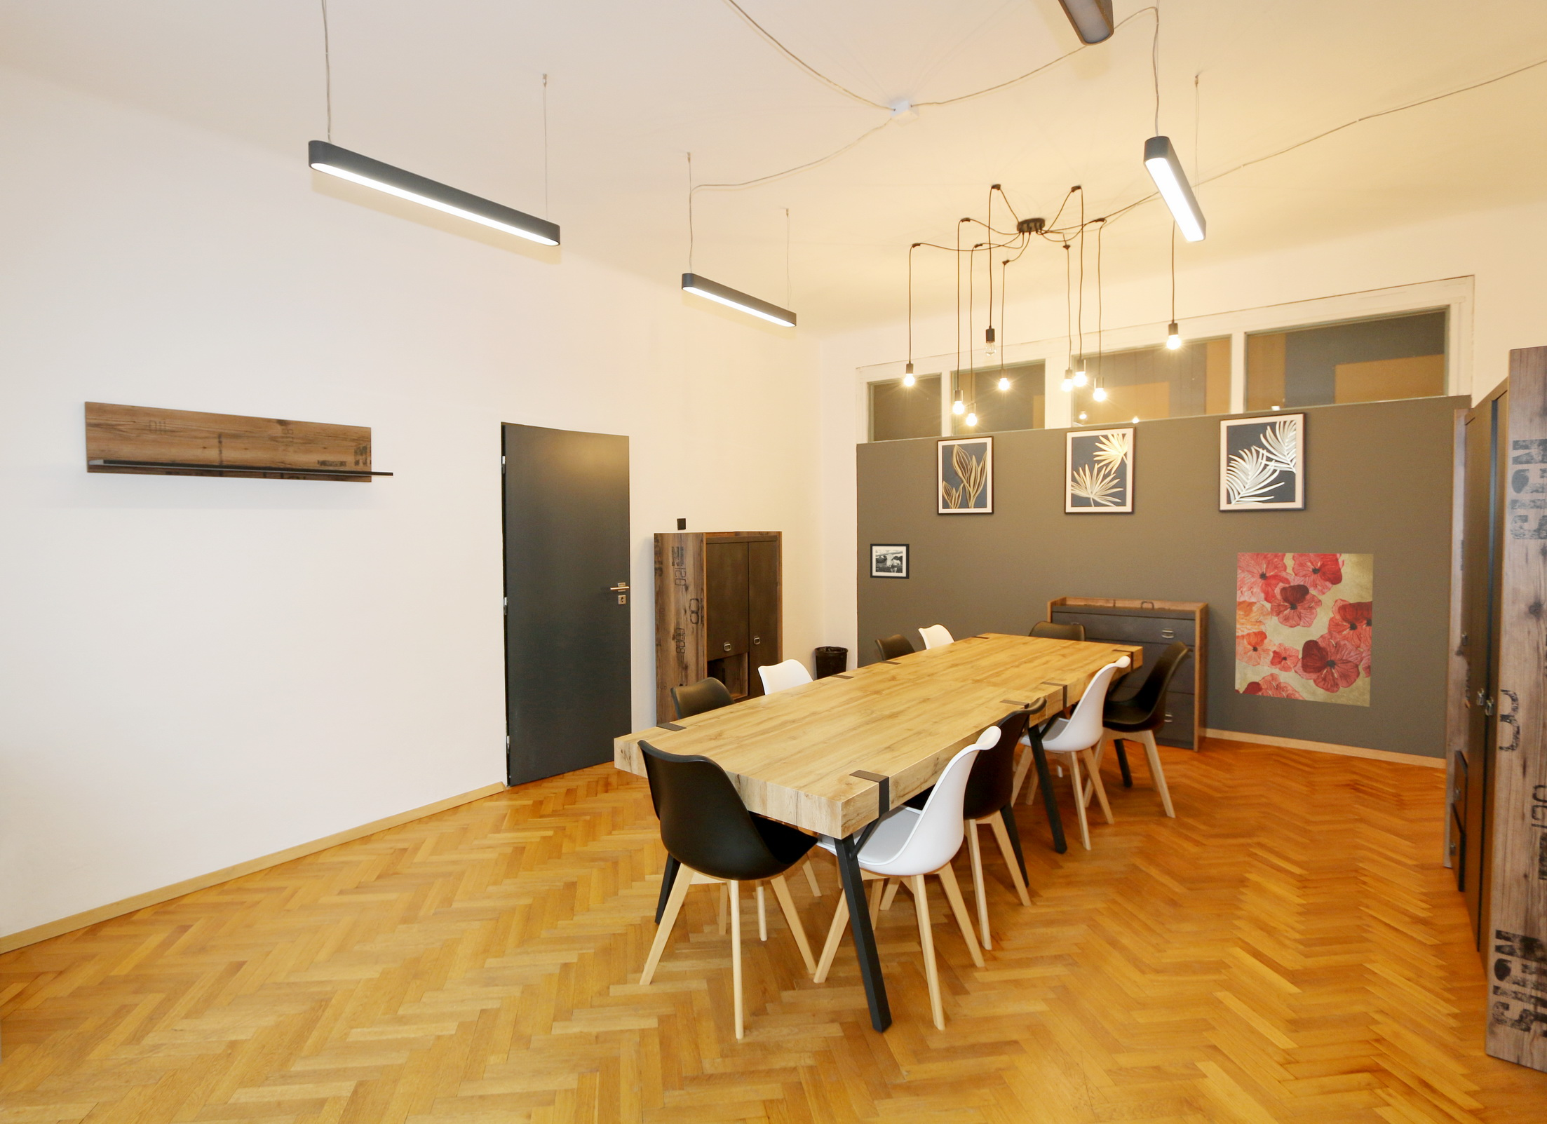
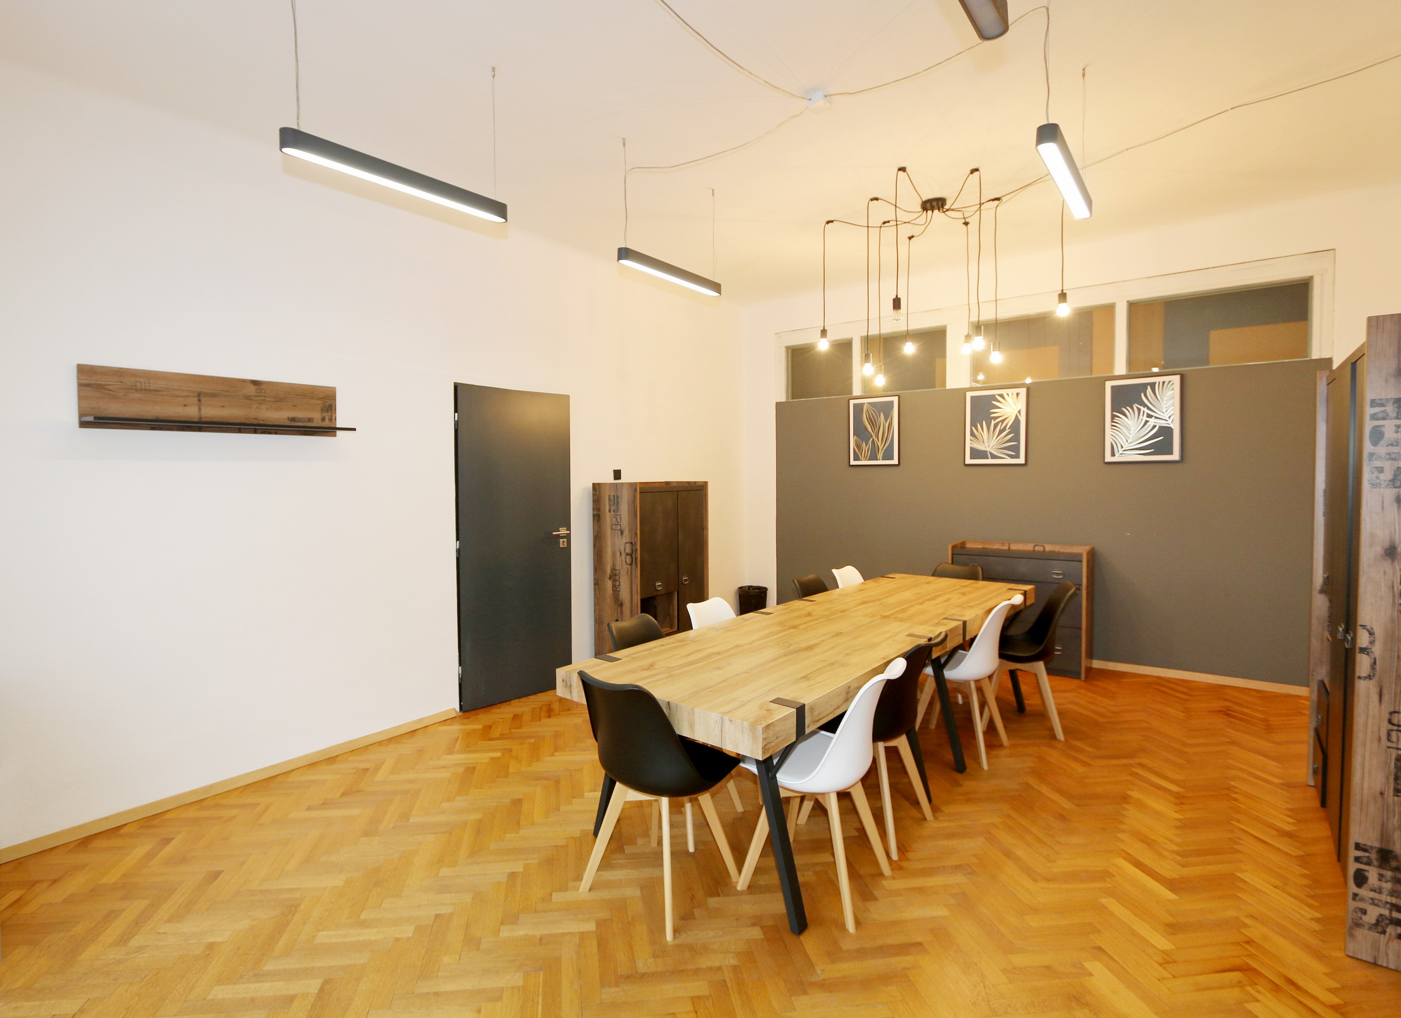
- wall art [1235,552,1374,707]
- picture frame [870,543,910,580]
